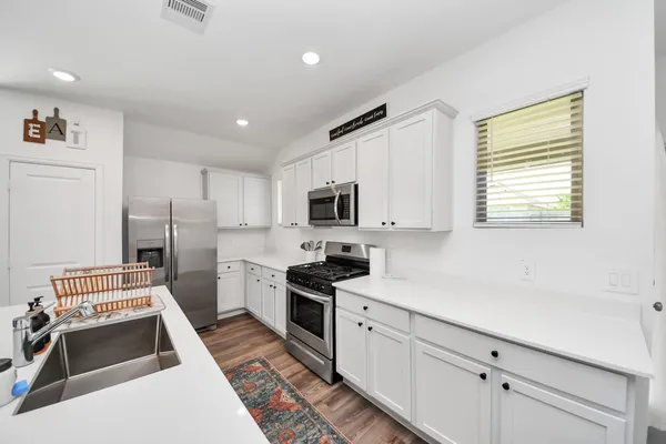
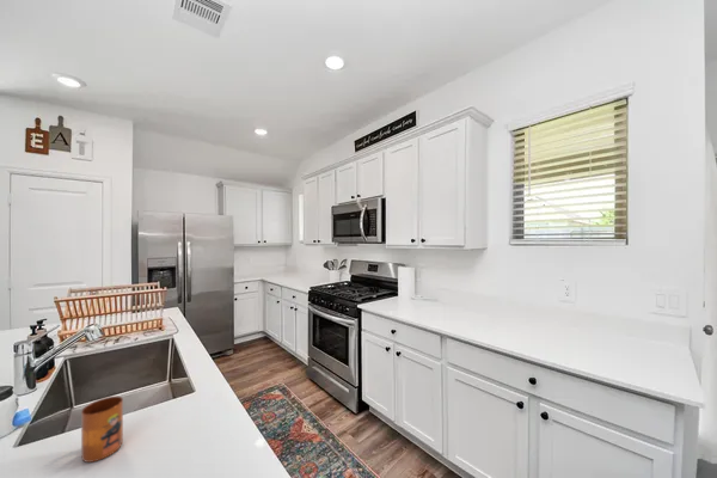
+ mug [80,396,124,464]
